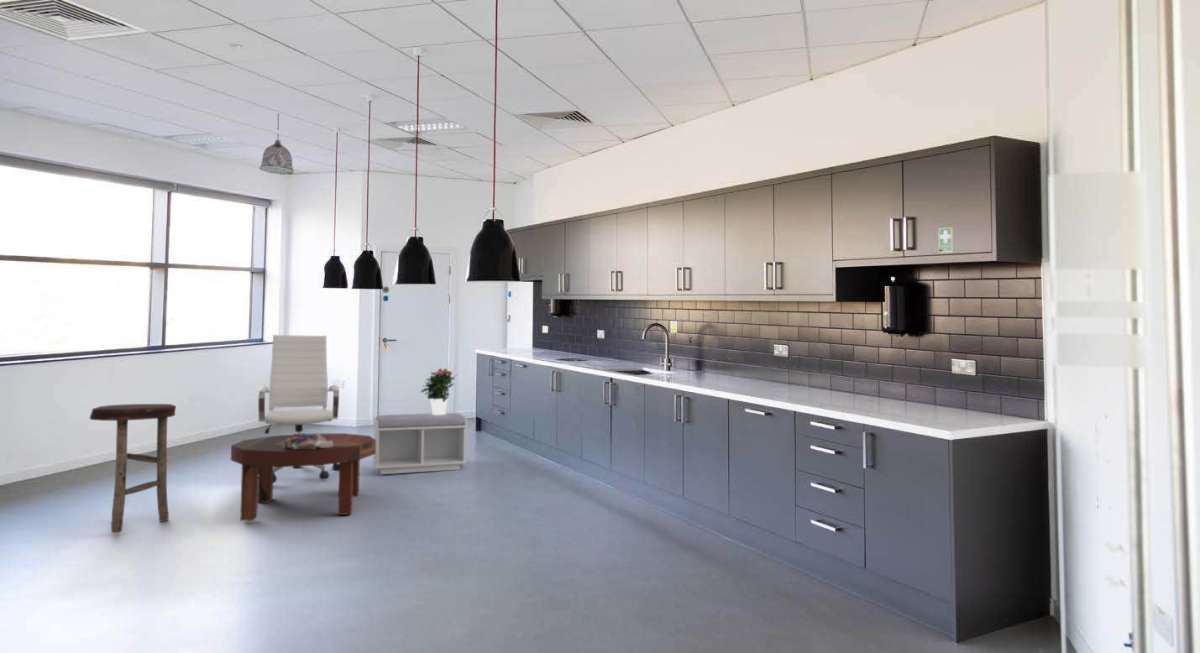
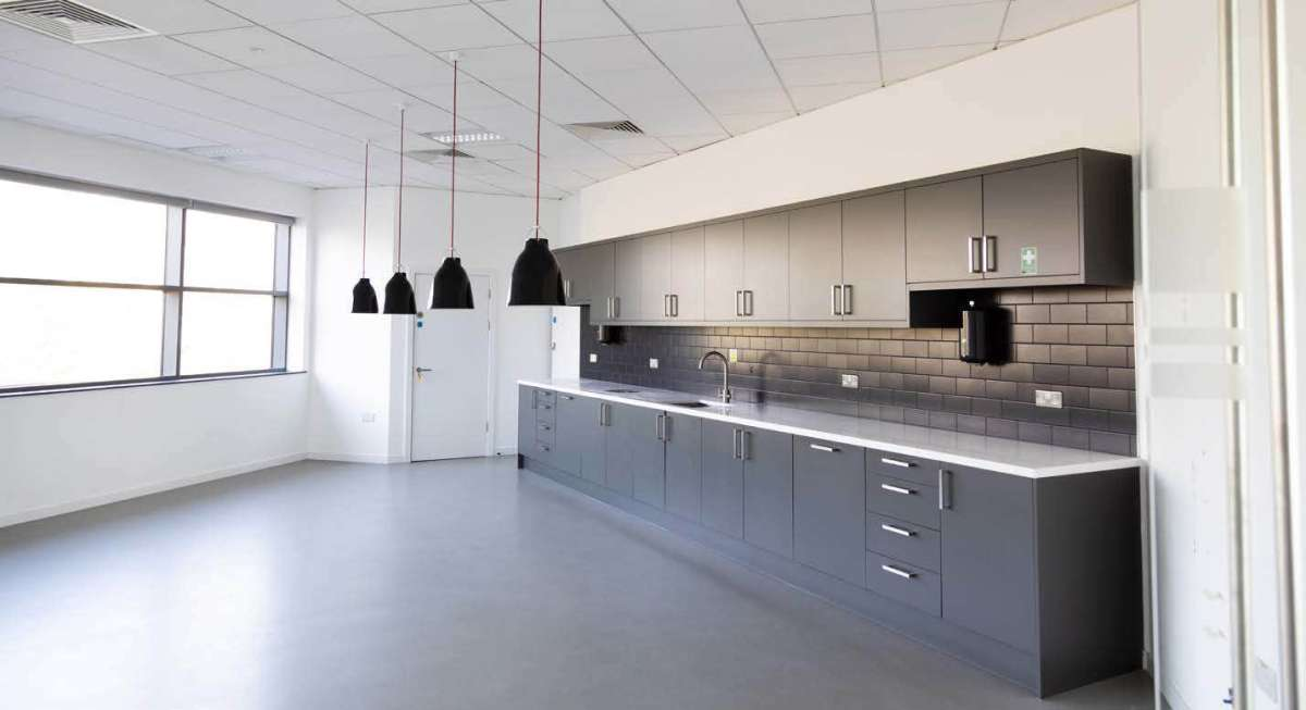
- potted flower [420,367,457,415]
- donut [283,432,334,450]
- chair [257,334,340,484]
- stool [89,403,177,534]
- bench [372,412,468,475]
- pendant lamp [259,112,295,175]
- coffee table [230,432,376,522]
